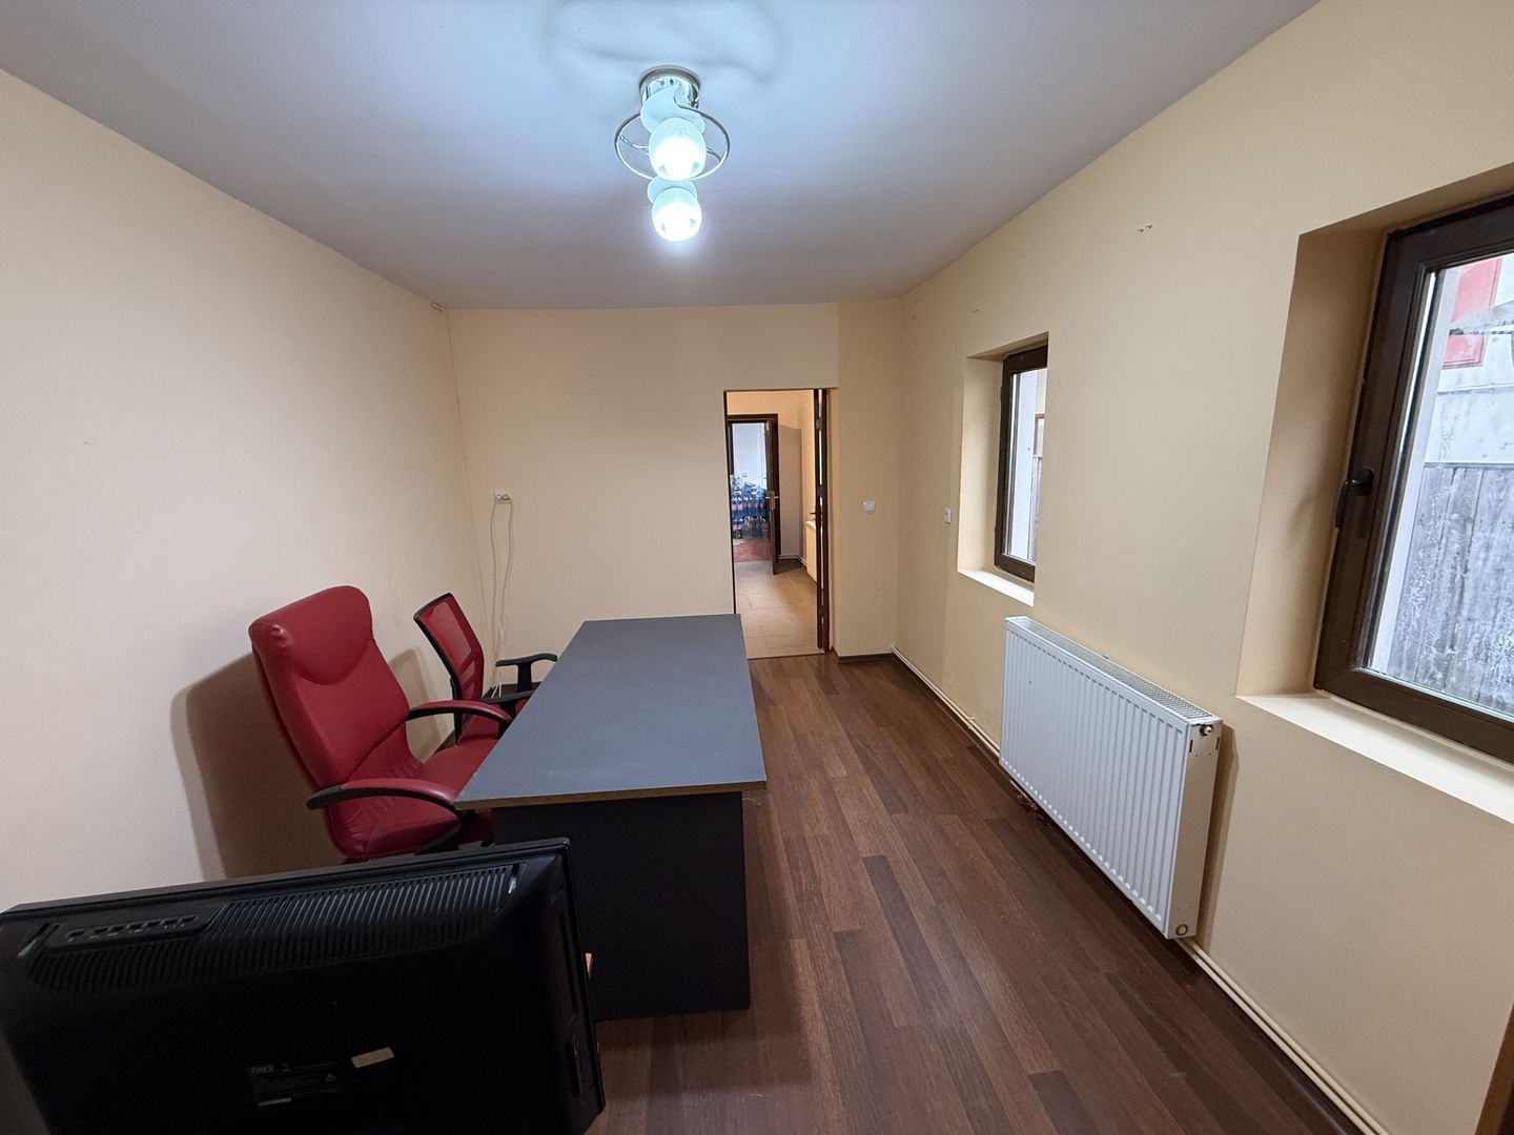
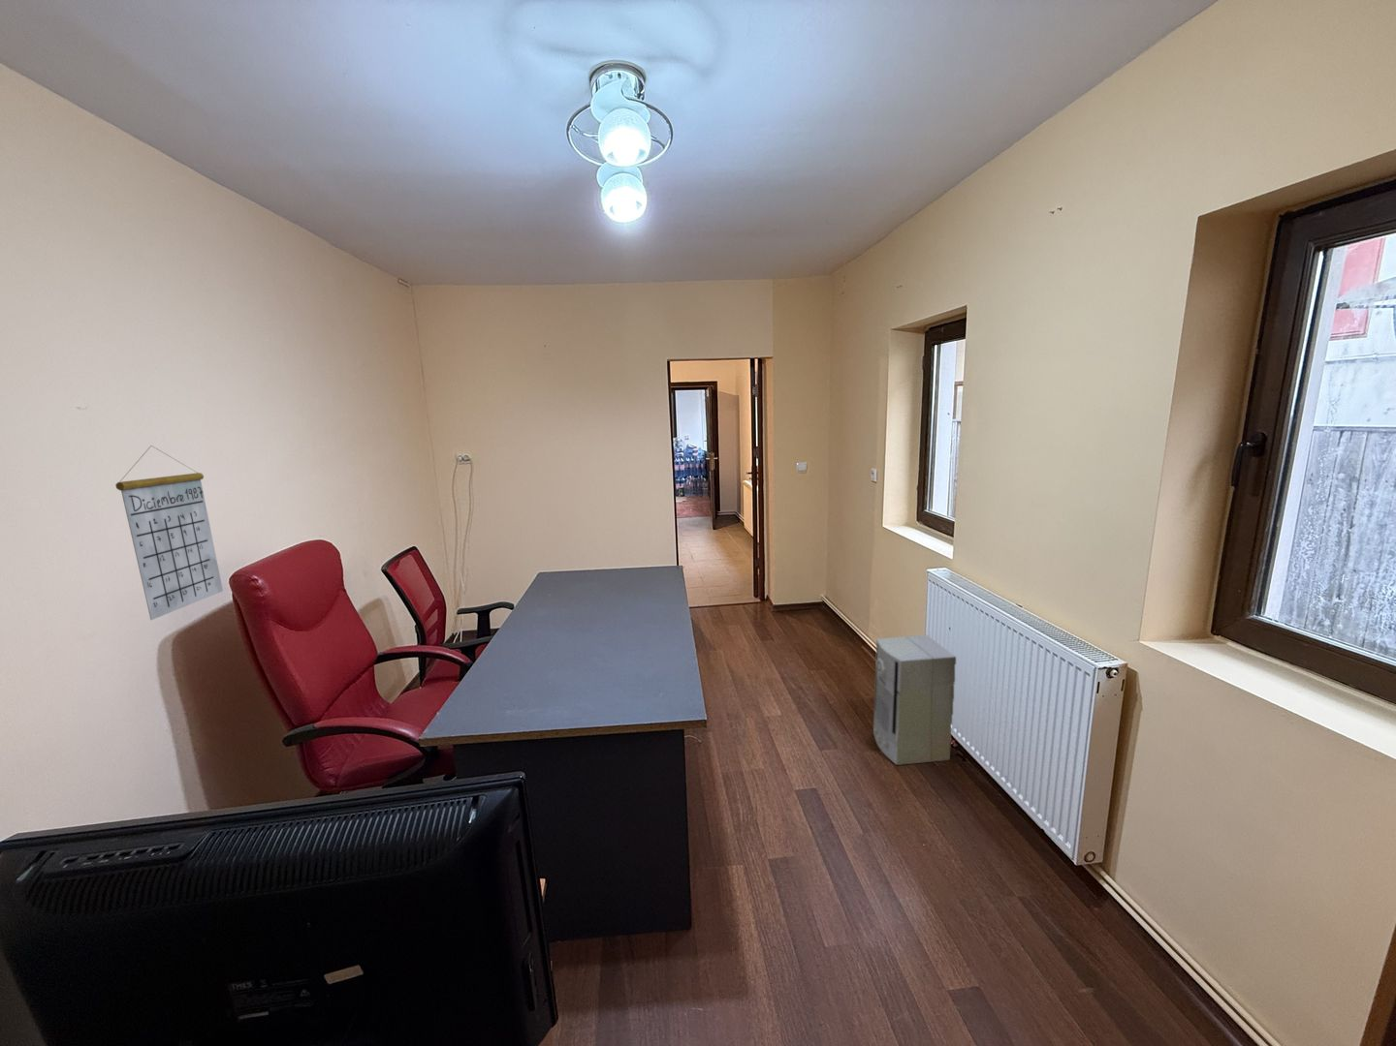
+ air purifier [873,634,956,766]
+ calendar [114,445,224,621]
